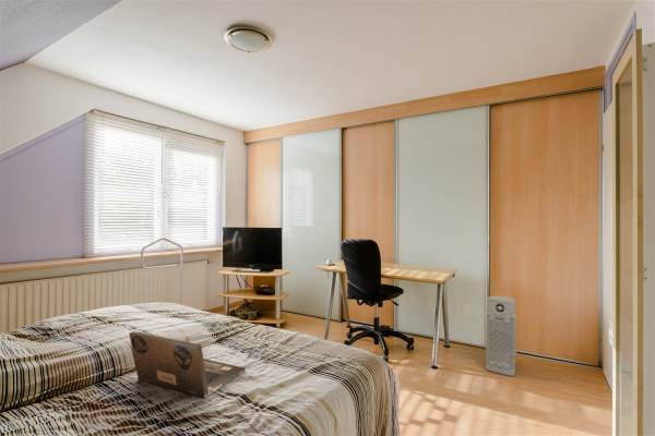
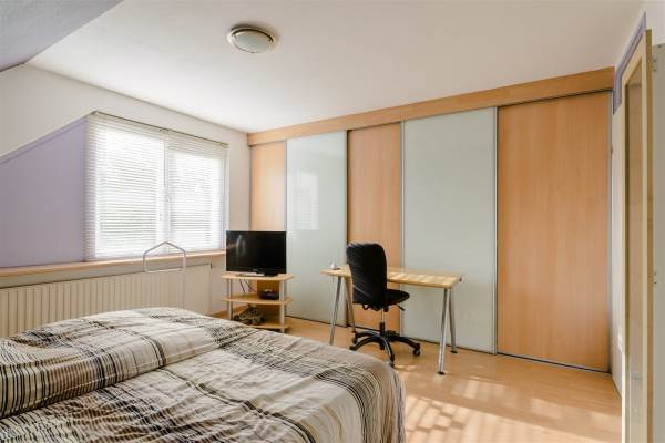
- laptop [128,330,247,399]
- air purifier [485,295,517,377]
